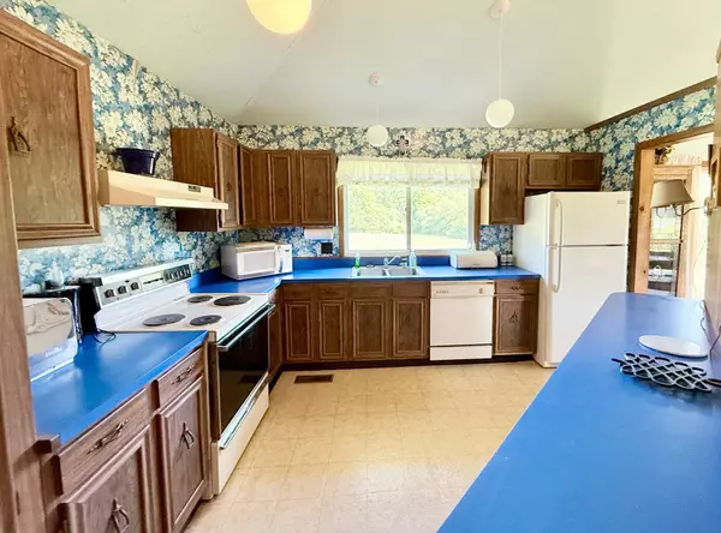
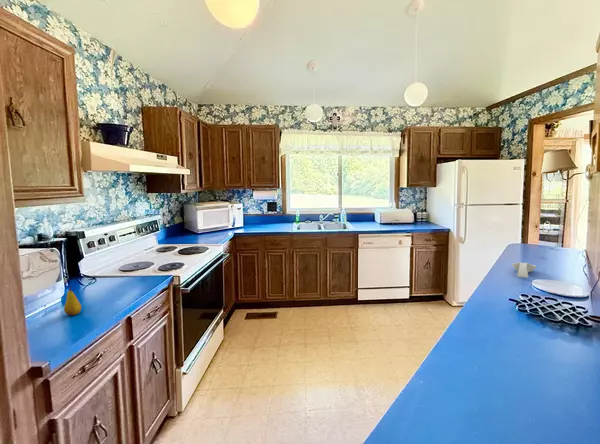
+ spoon rest [511,261,537,279]
+ fruit [63,285,82,316]
